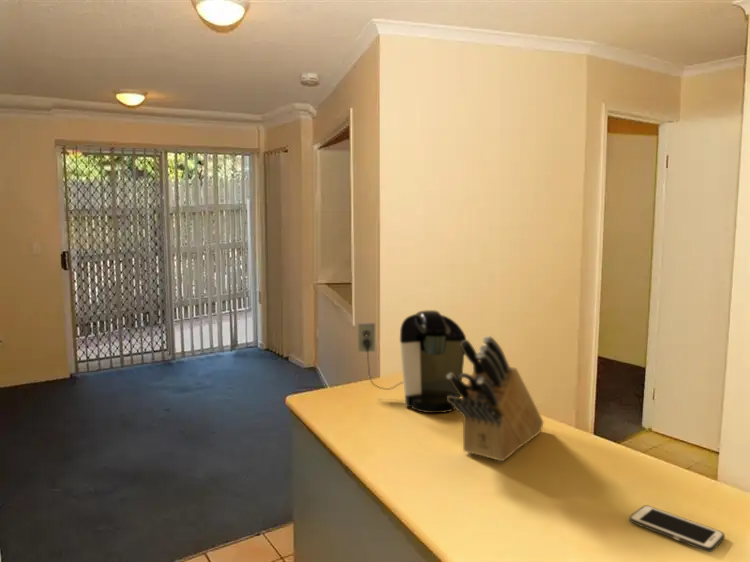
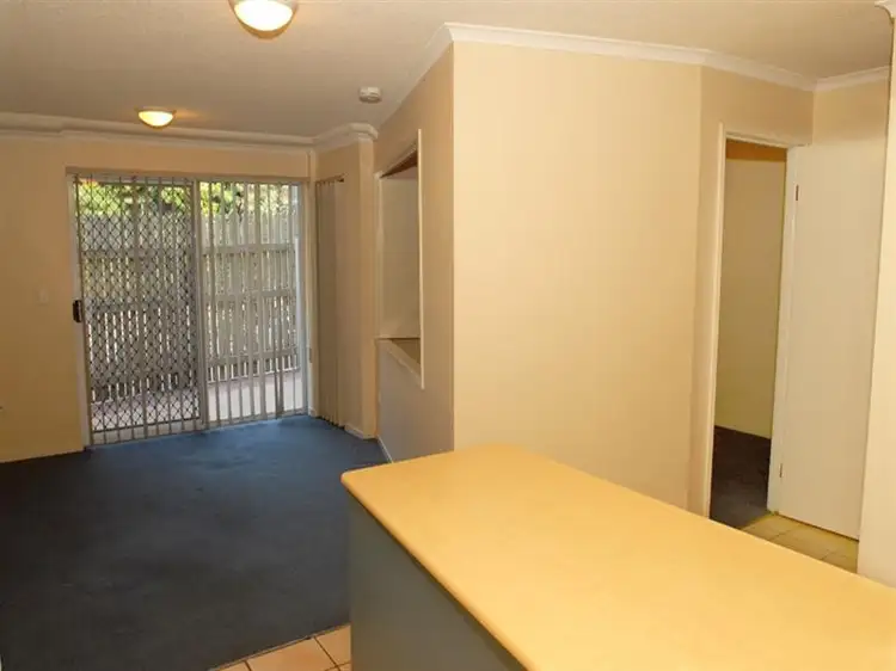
- coffee maker [357,309,467,414]
- knife block [447,335,545,462]
- cell phone [628,504,726,553]
